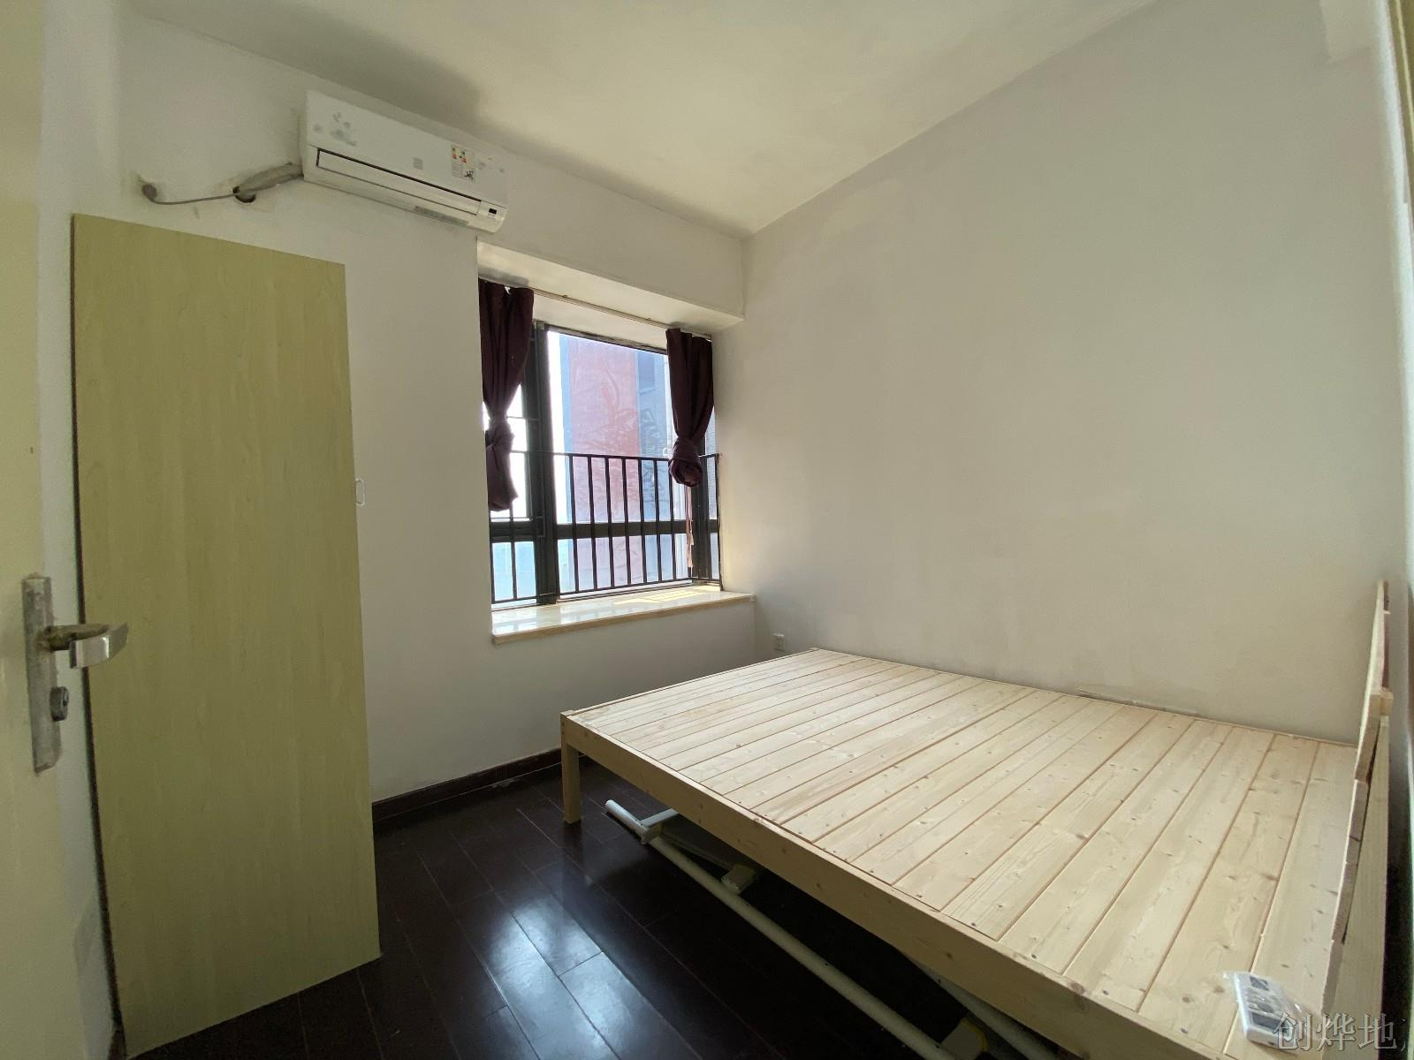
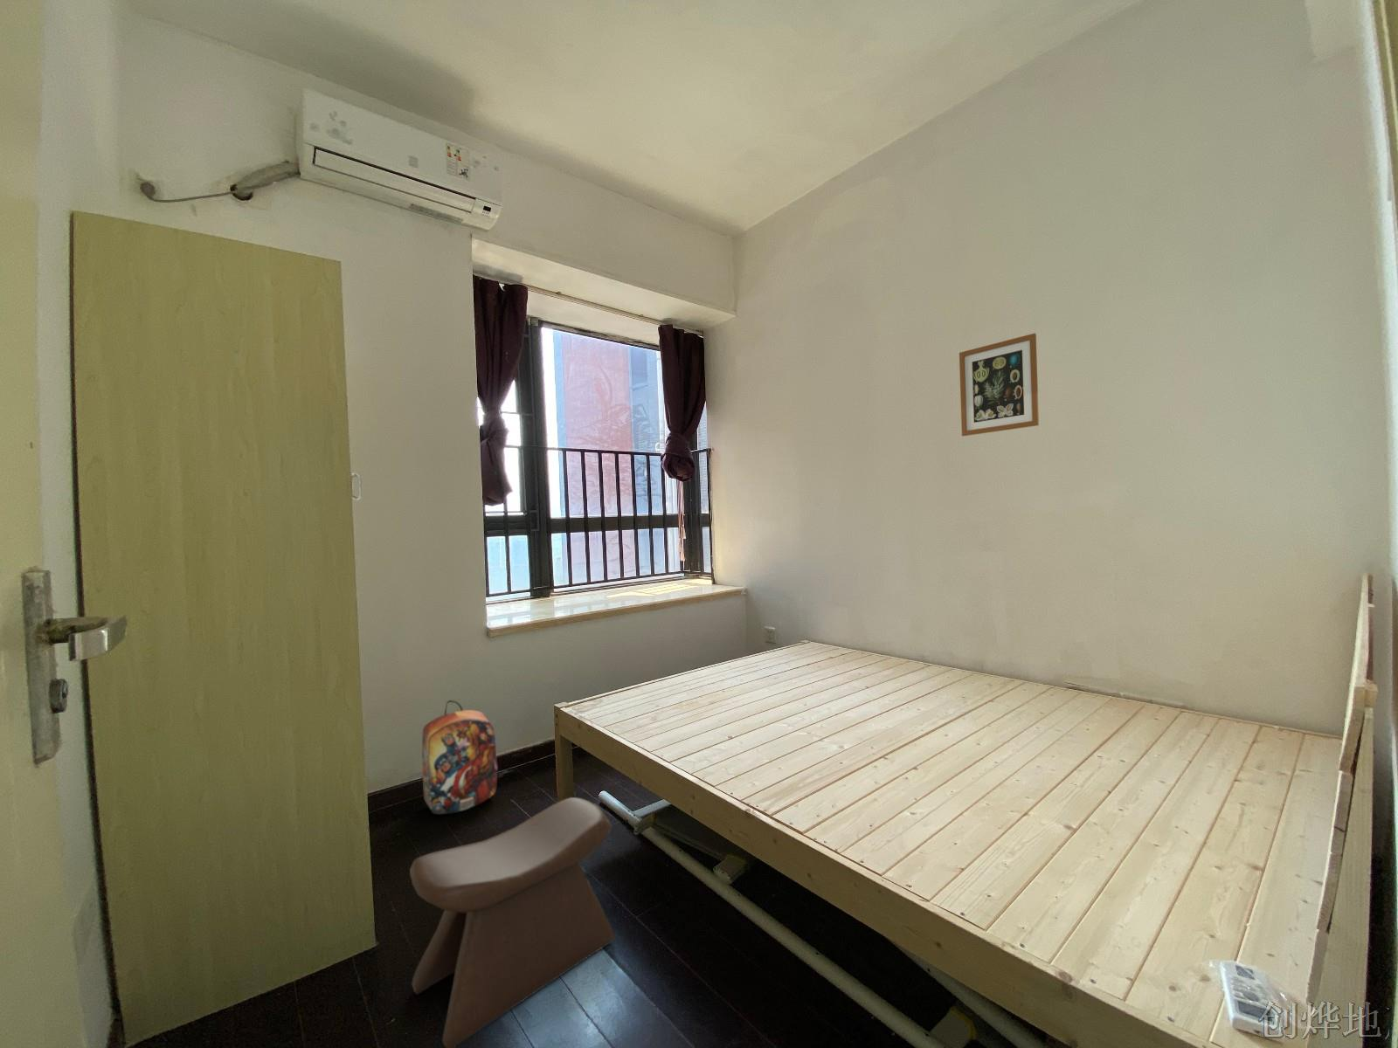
+ backpack [422,699,499,815]
+ wall art [959,332,1040,437]
+ stool [408,797,616,1048]
